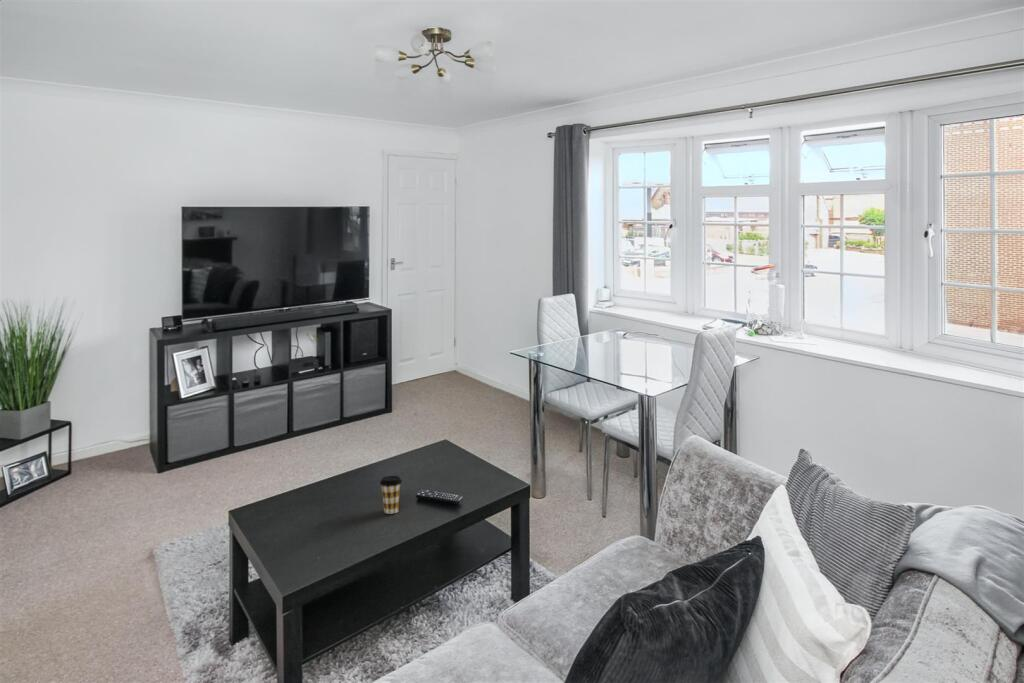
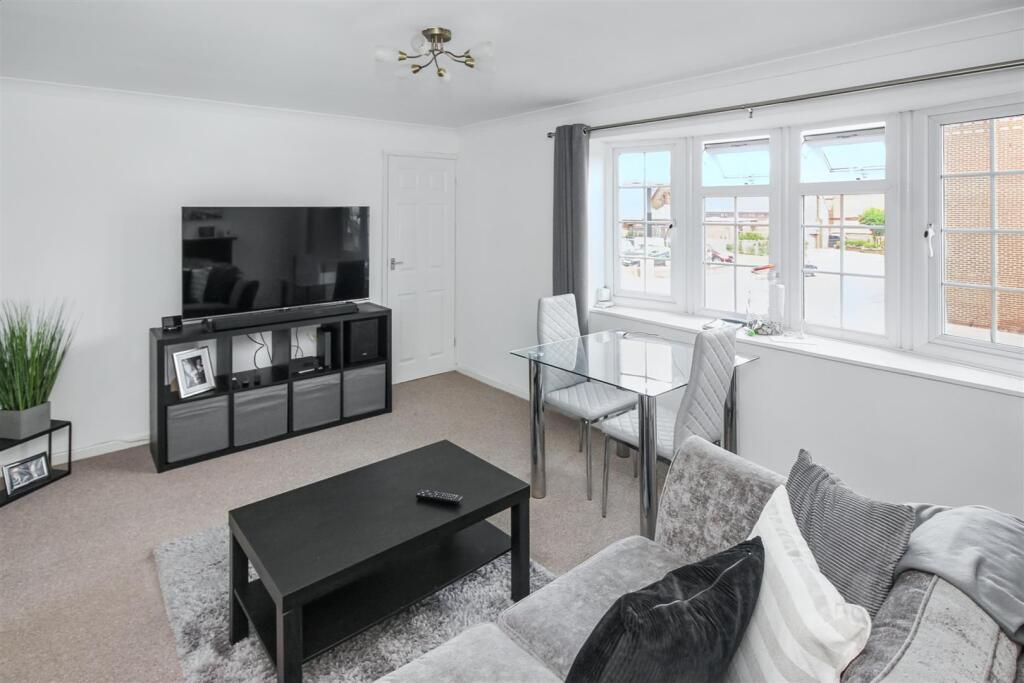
- coffee cup [379,475,403,515]
